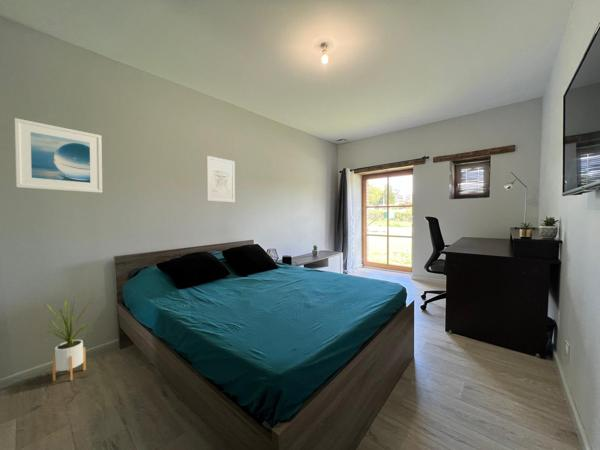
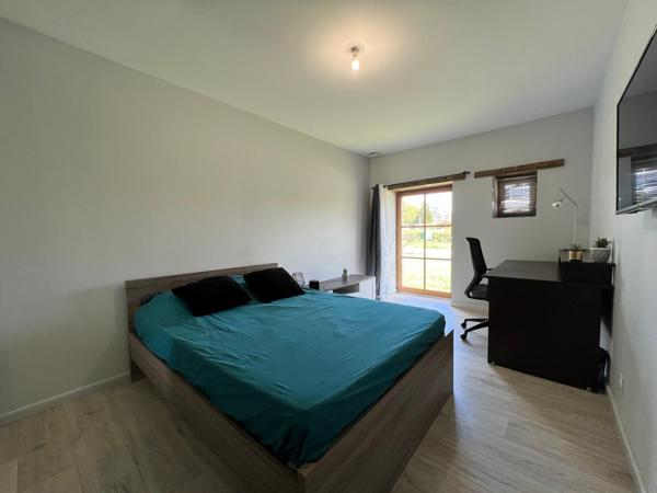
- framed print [13,117,103,194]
- wall art [206,155,236,203]
- house plant [38,293,95,382]
